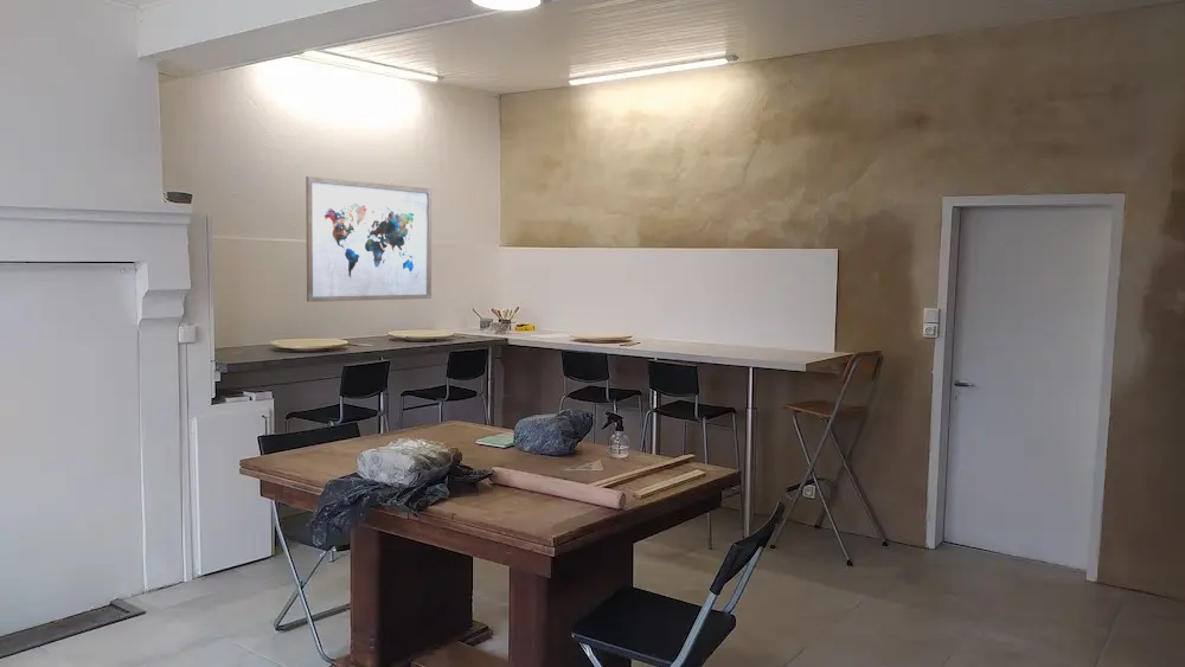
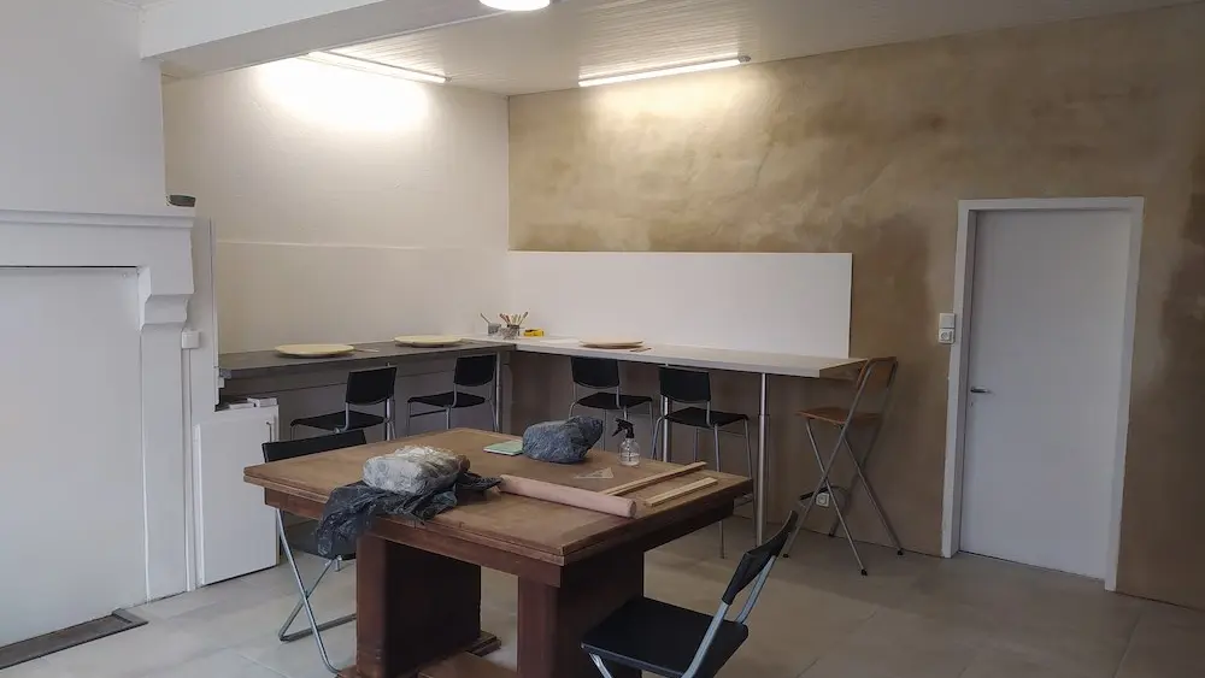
- wall art [305,175,433,303]
